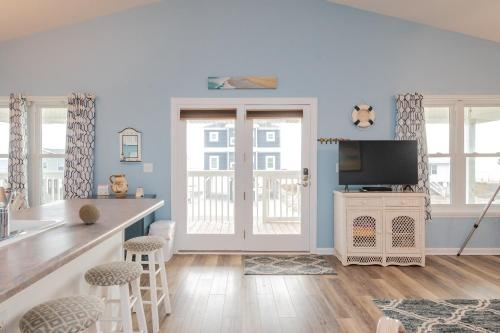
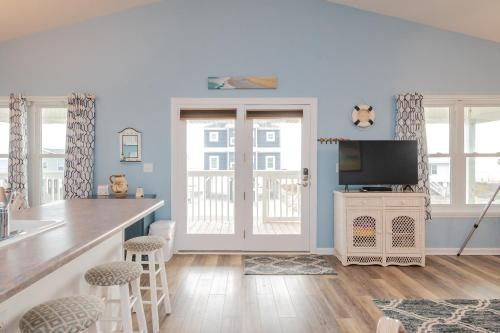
- fruit [78,203,102,225]
